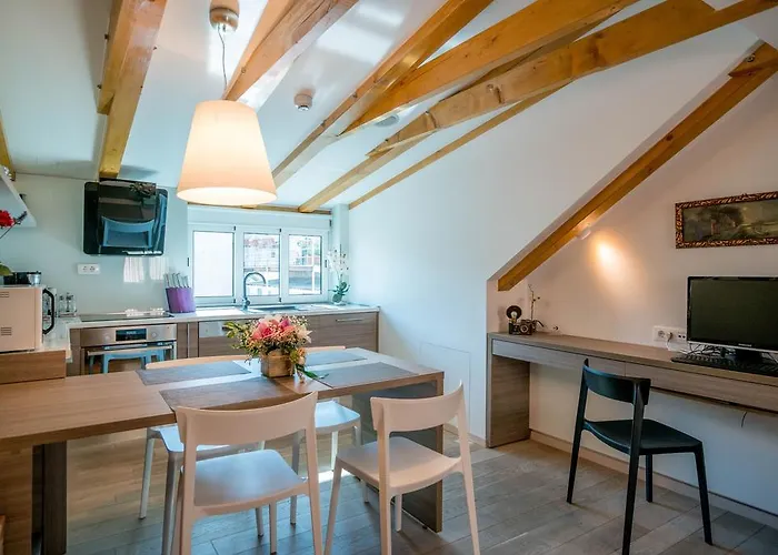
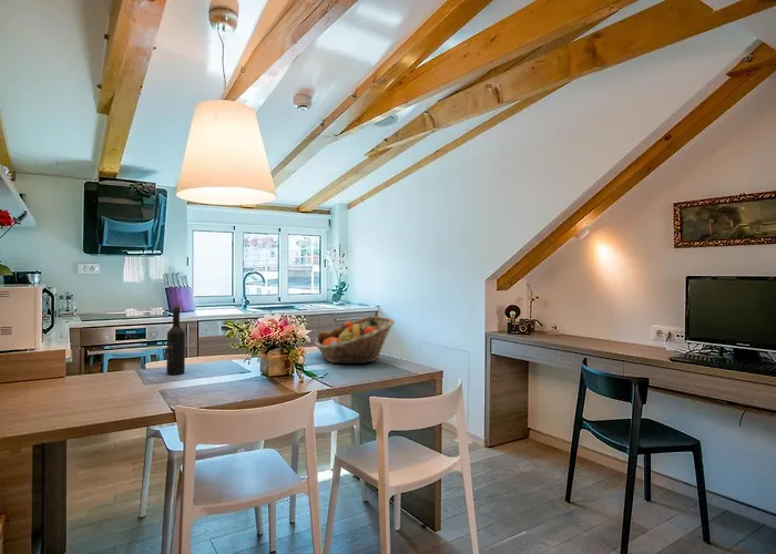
+ wine bottle [165,305,186,376]
+ fruit basket [313,316,396,365]
